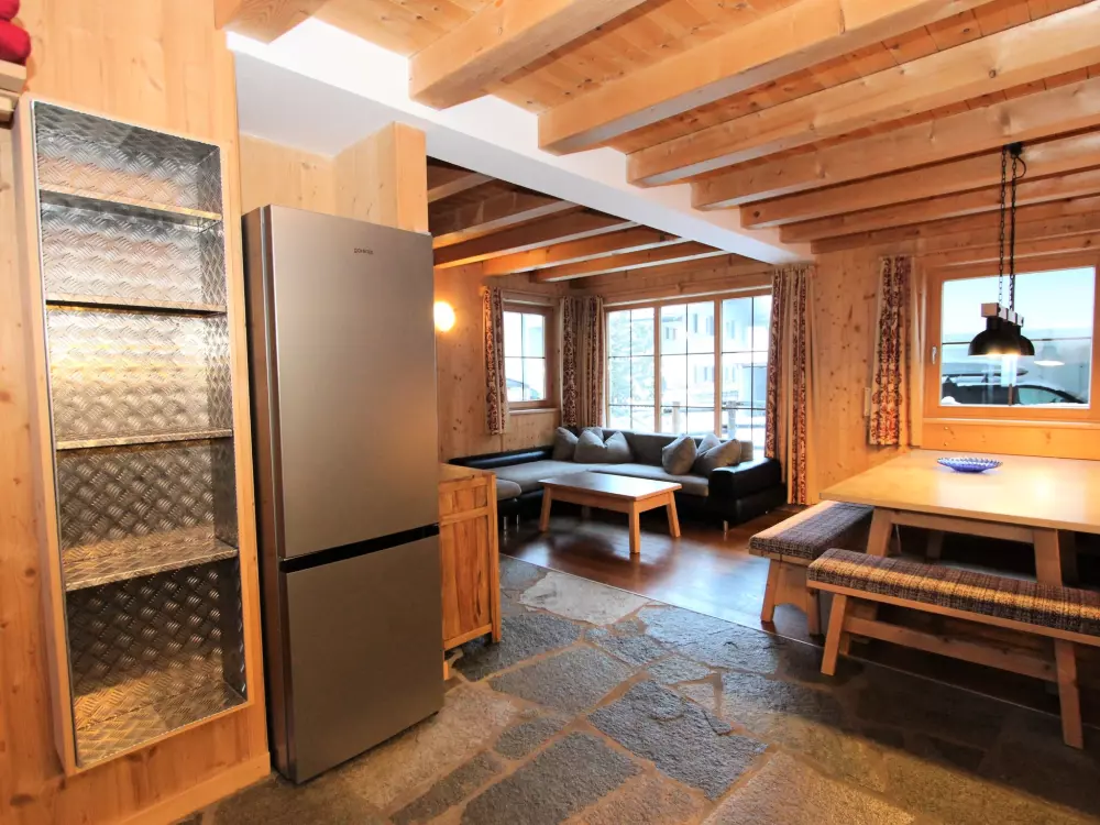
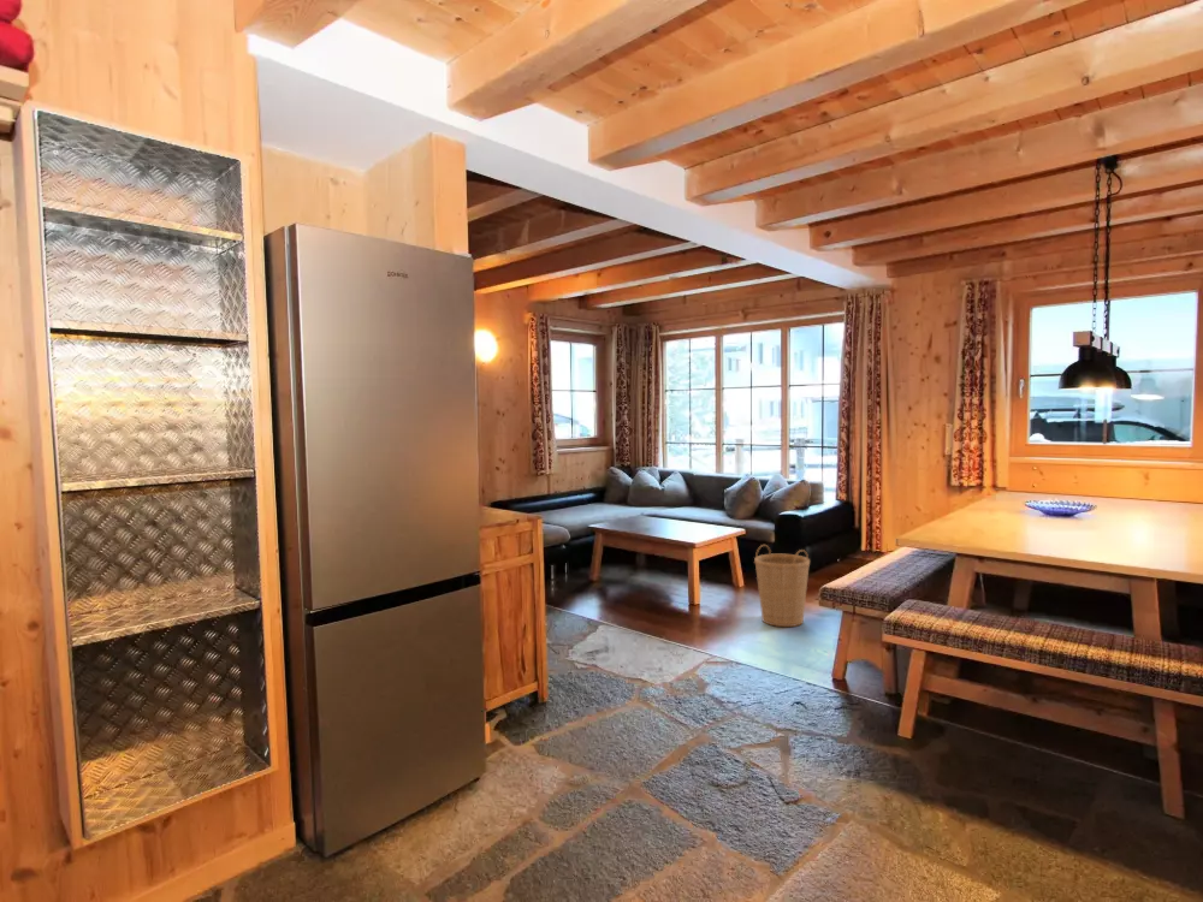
+ basket [753,544,811,628]
